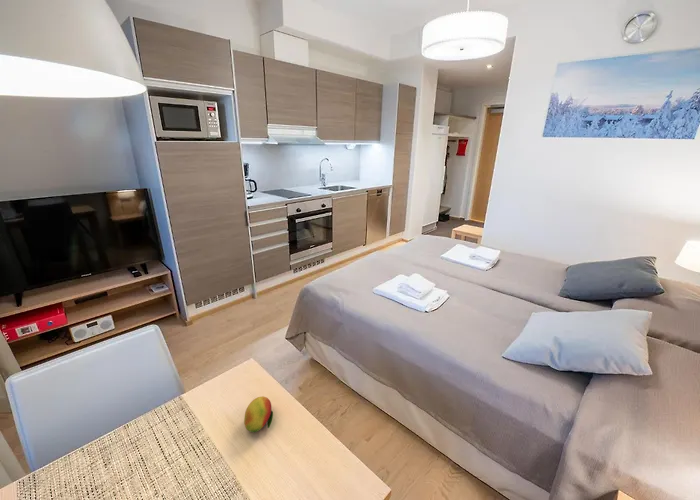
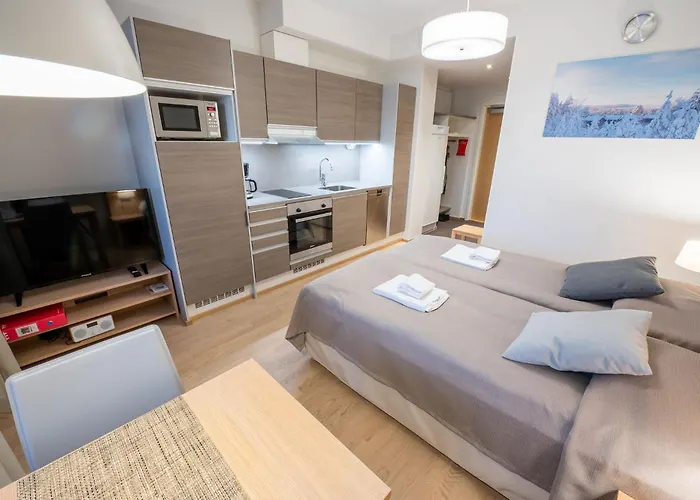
- fruit [243,395,274,433]
